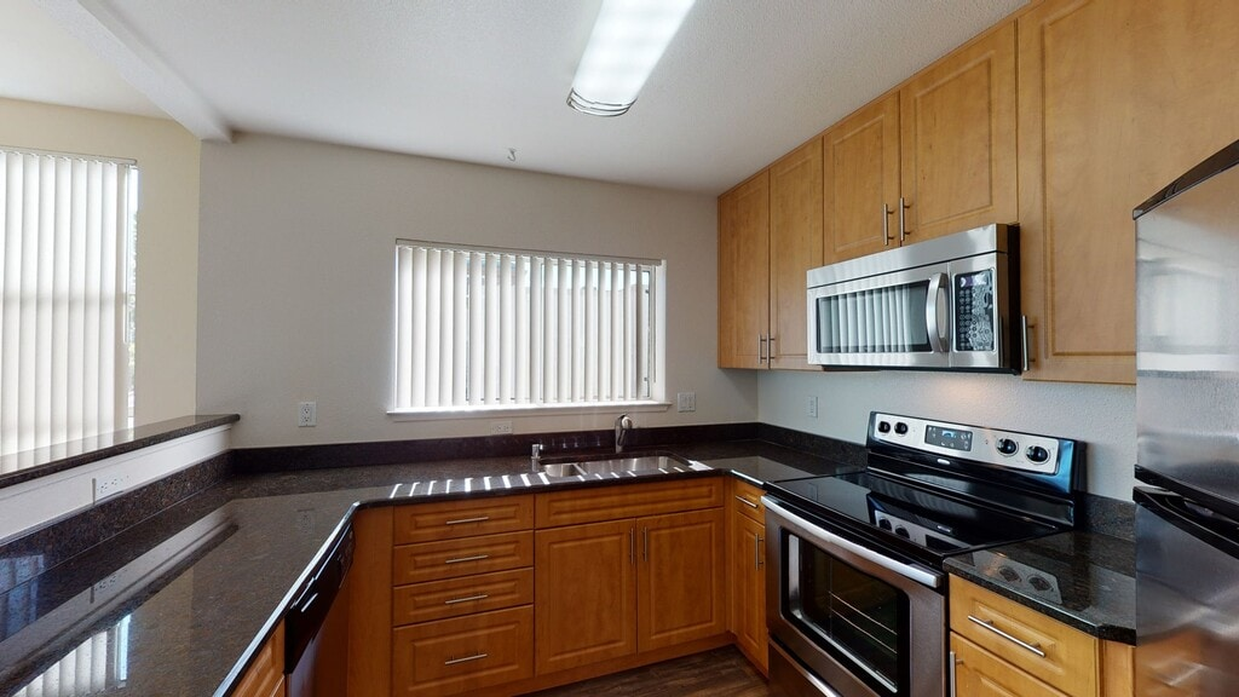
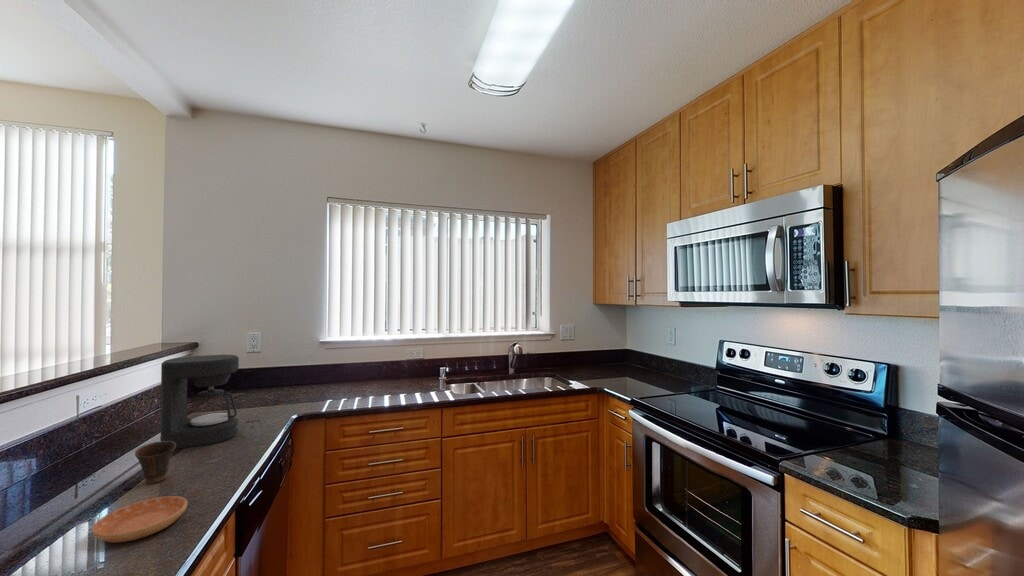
+ coffee maker [160,354,240,450]
+ cup [134,440,176,485]
+ saucer [91,495,188,544]
